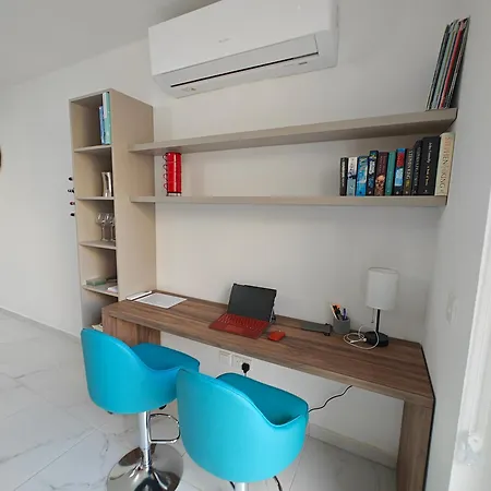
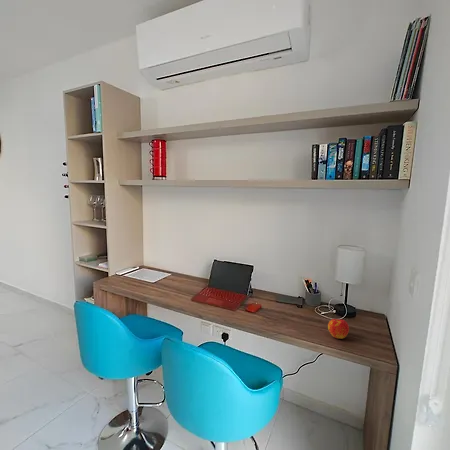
+ apple [327,318,350,340]
